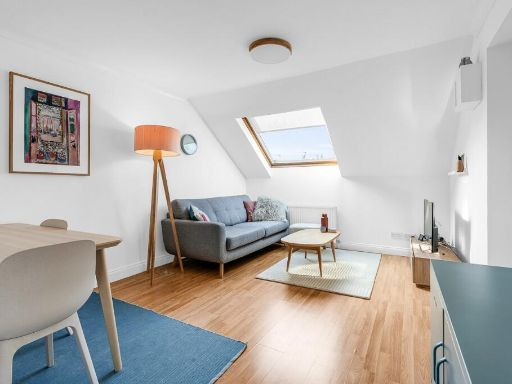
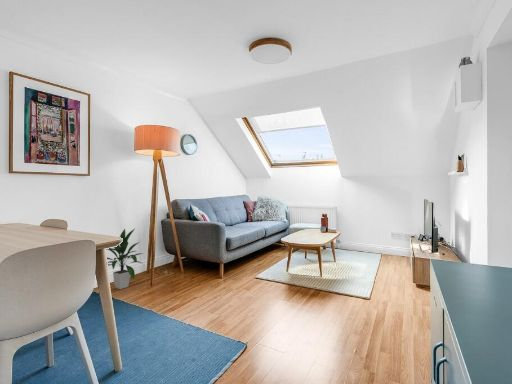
+ indoor plant [106,228,145,290]
